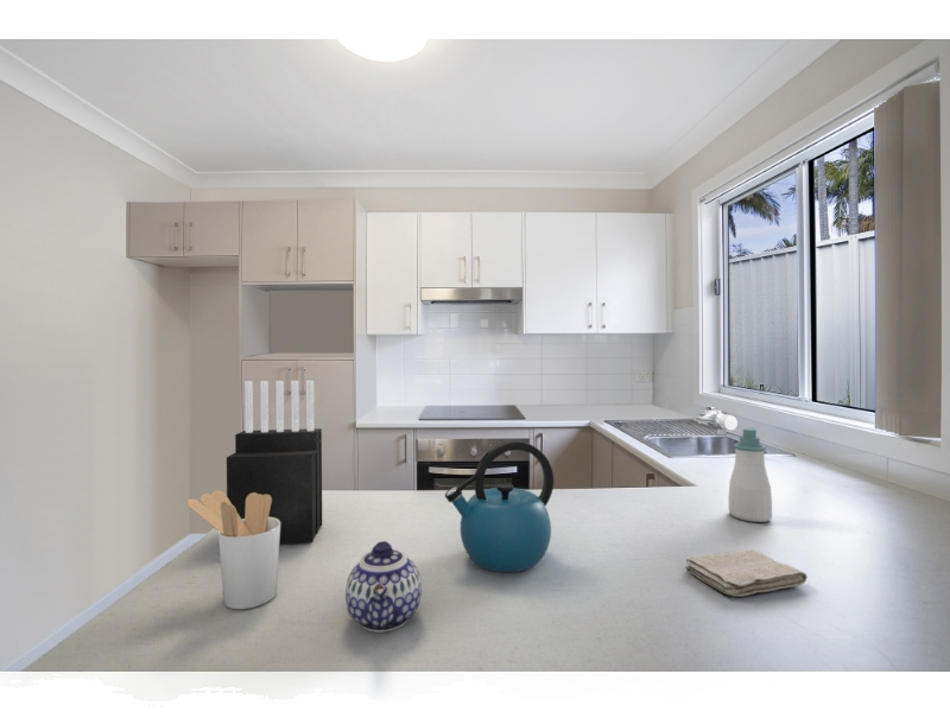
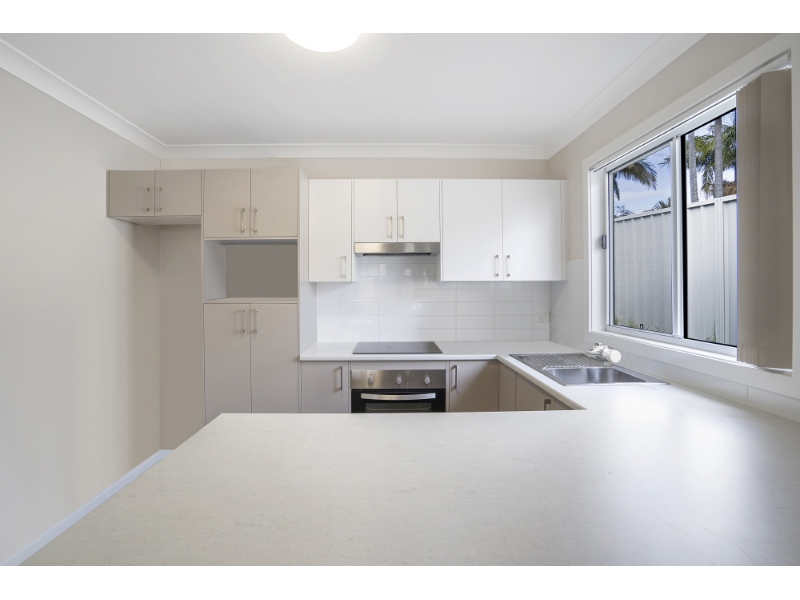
- knife block [226,380,323,546]
- washcloth [684,548,809,598]
- teapot [344,540,423,634]
- kettle [444,440,555,573]
- utensil holder [185,489,280,610]
- soap bottle [728,426,773,523]
